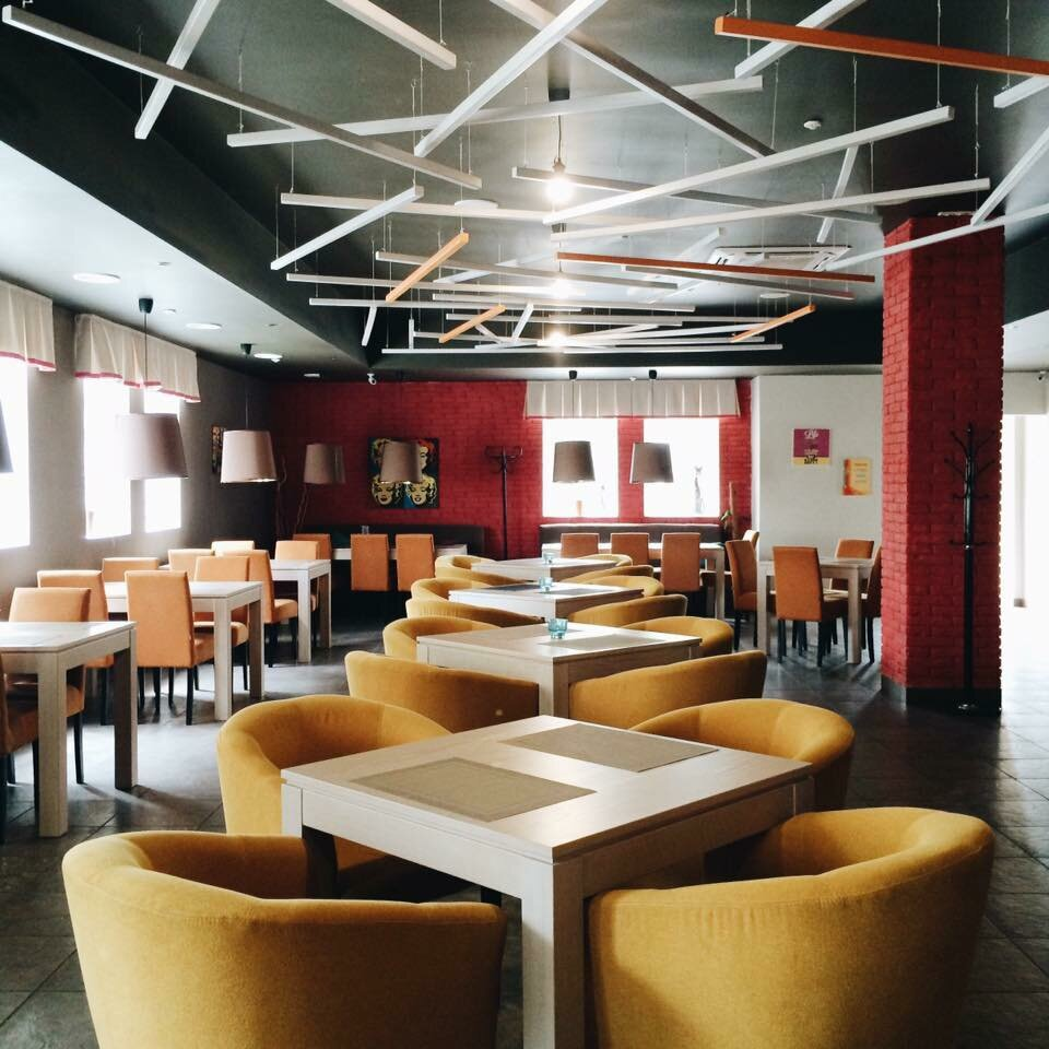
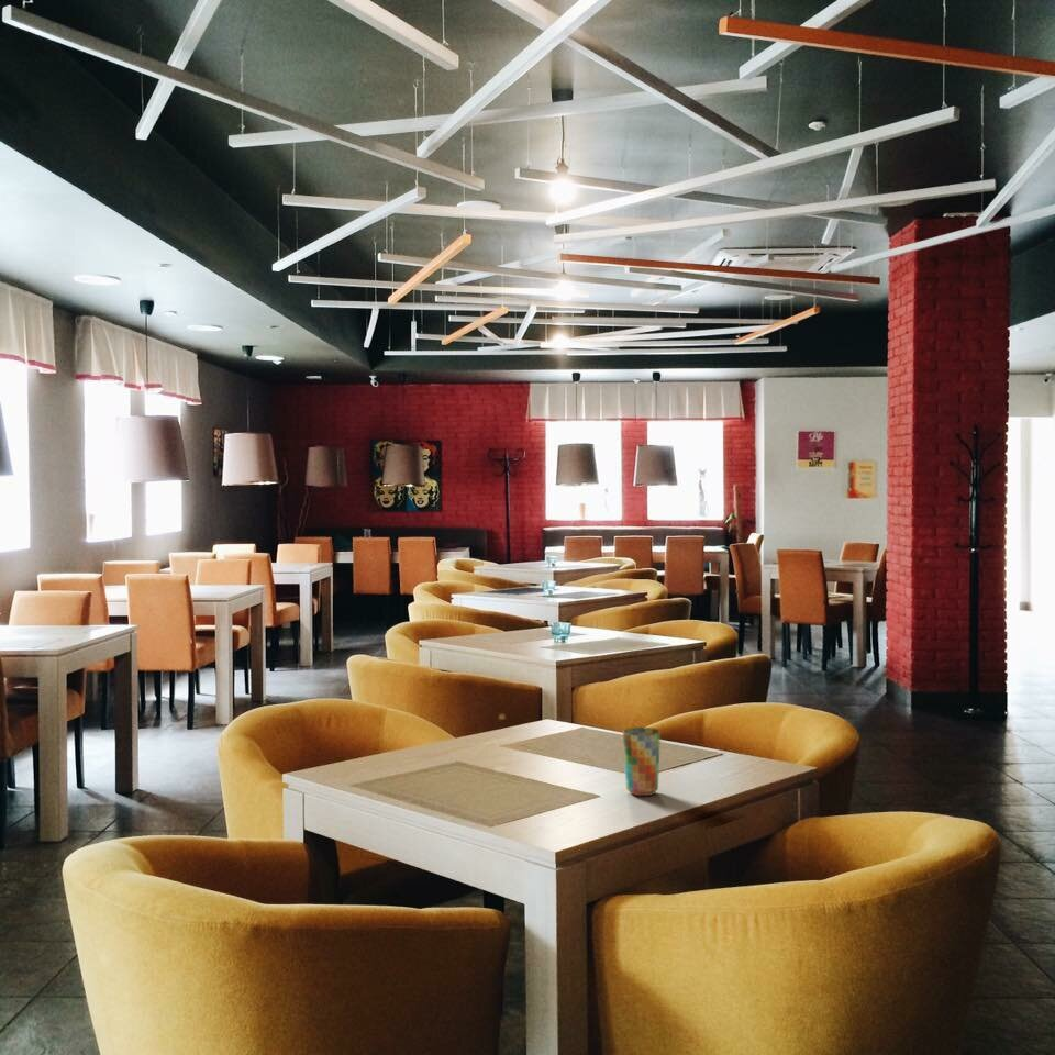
+ cup [622,726,662,797]
